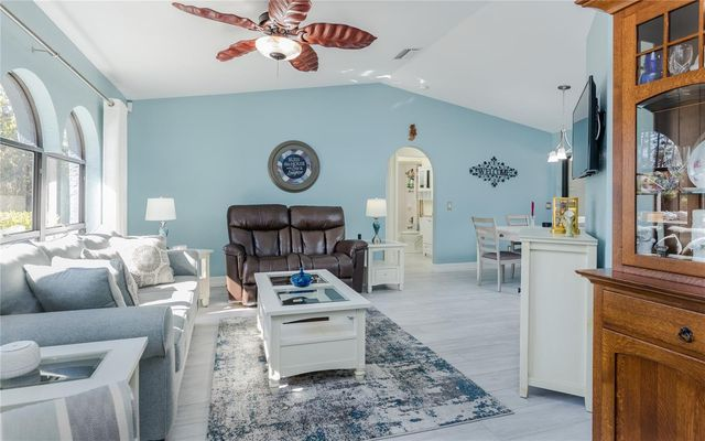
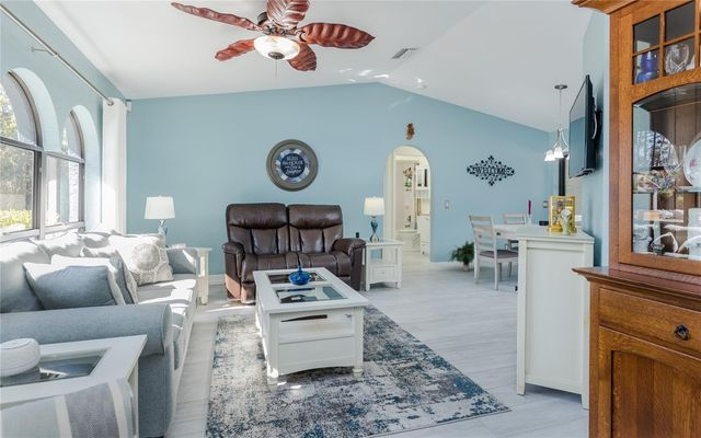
+ potted plant [447,239,475,273]
